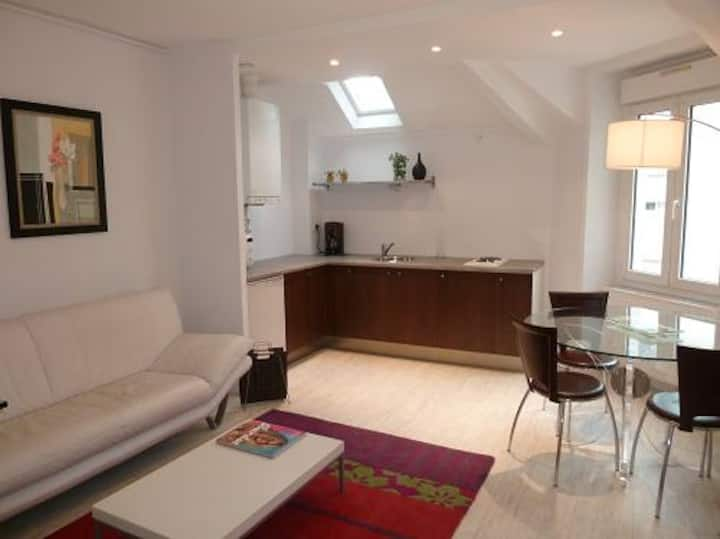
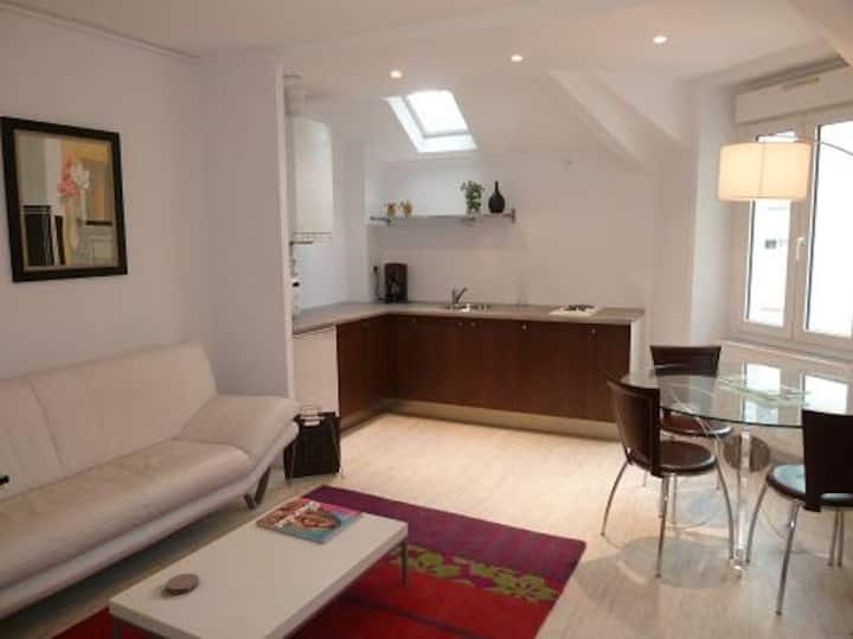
+ coaster [165,573,200,595]
